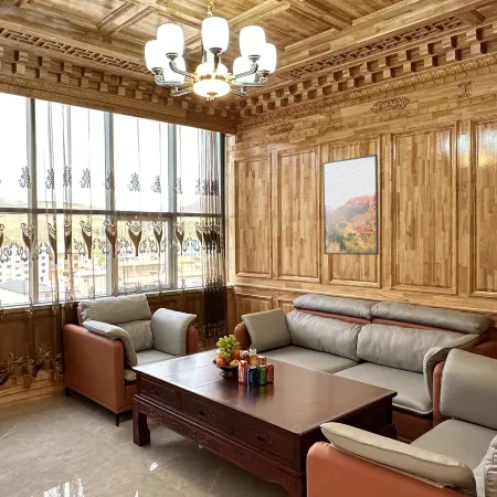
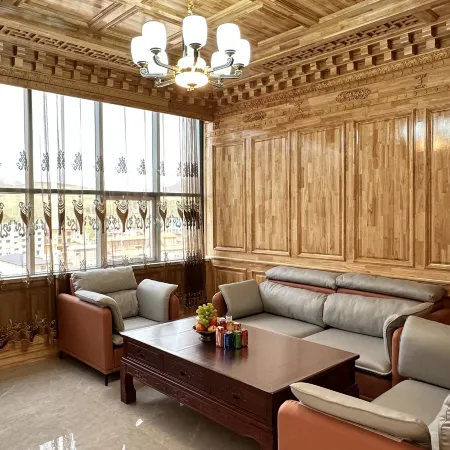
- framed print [321,154,380,256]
